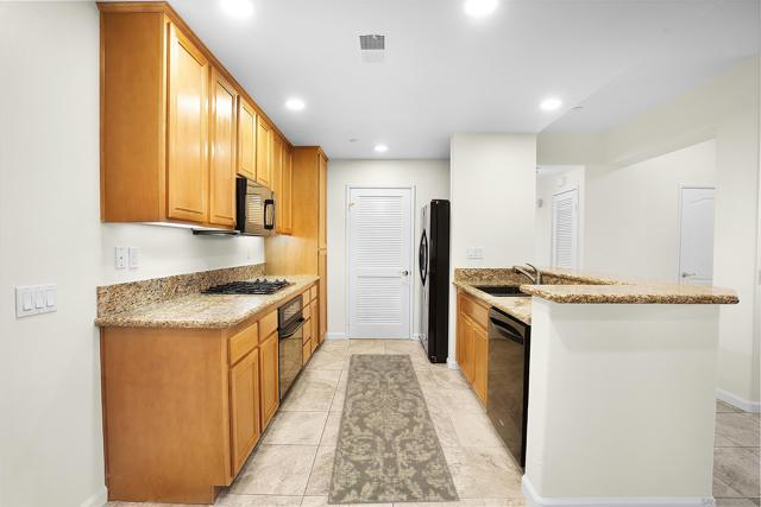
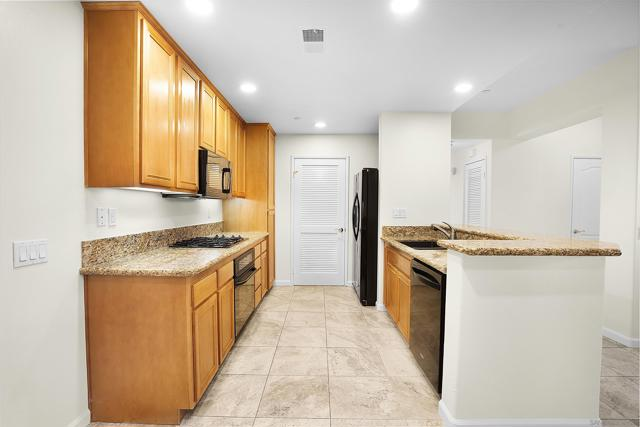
- rug [326,353,460,506]
